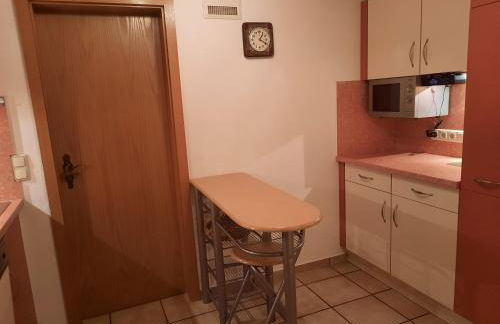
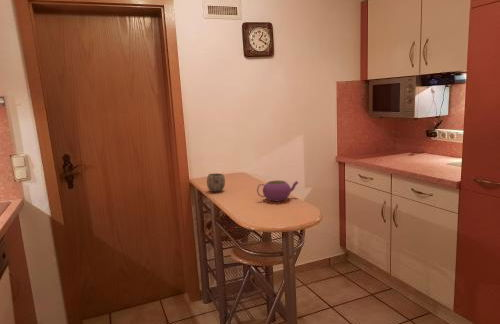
+ mug [206,172,226,192]
+ teapot [256,180,299,202]
